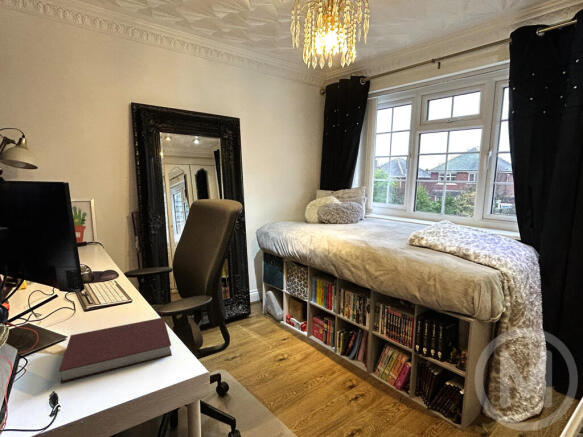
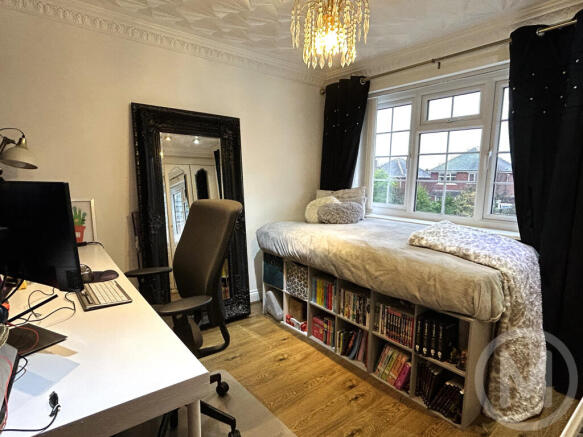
- notebook [58,317,173,384]
